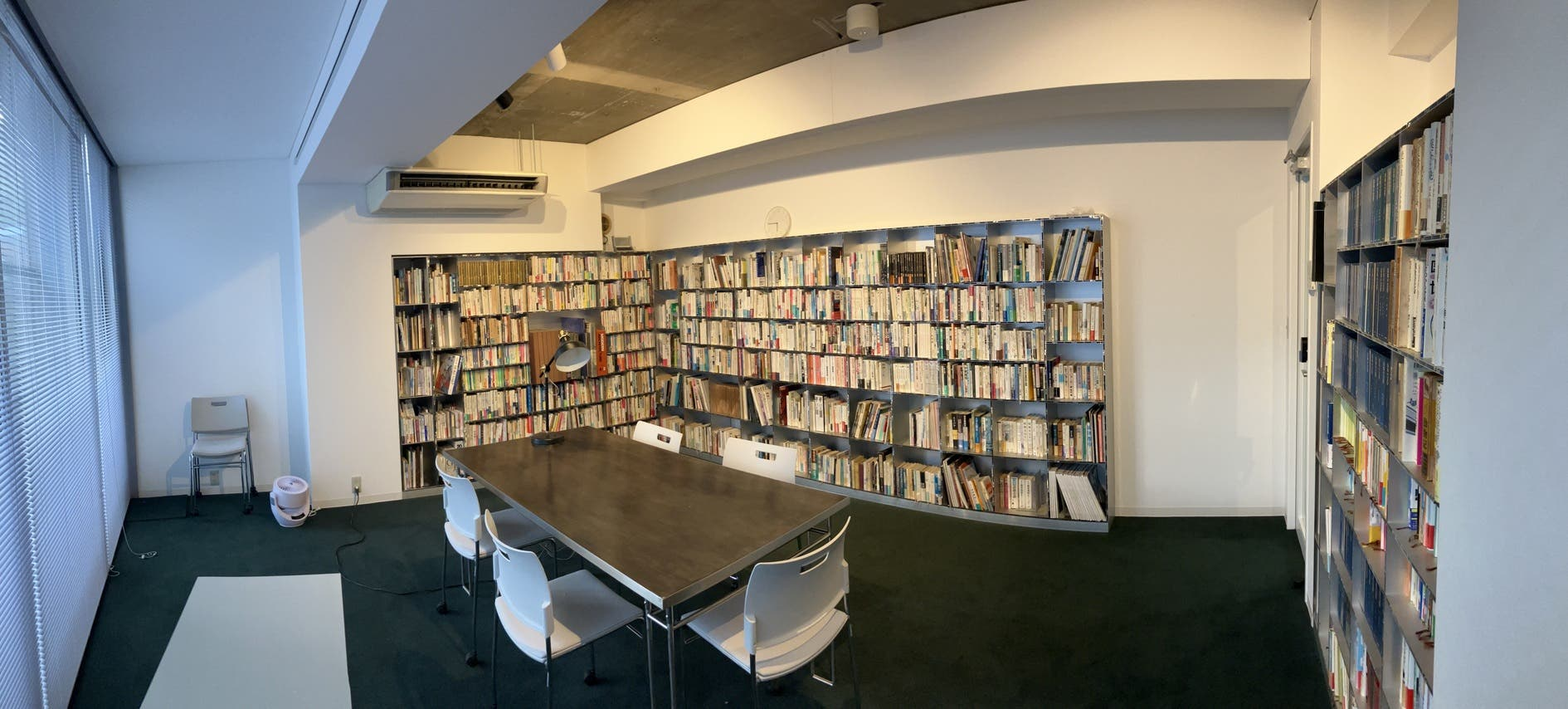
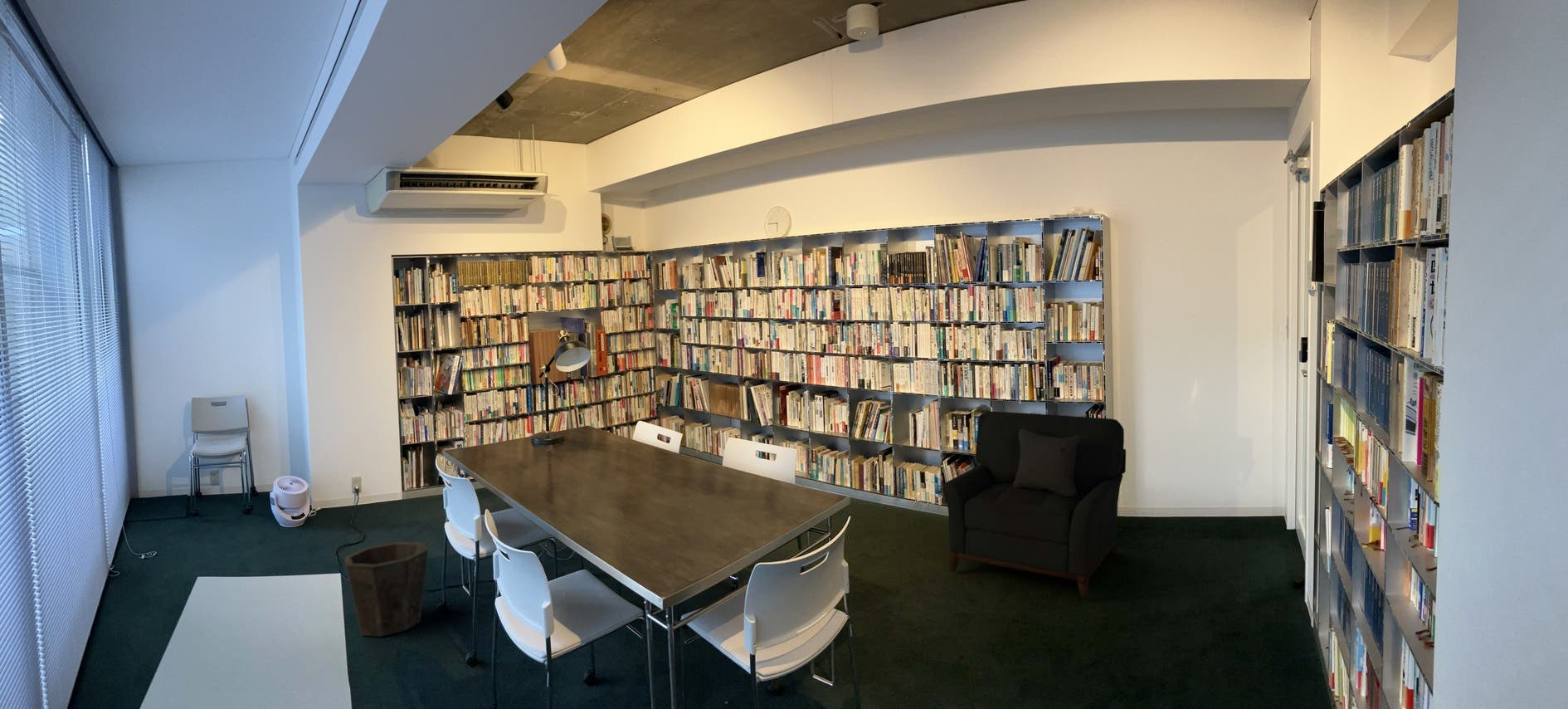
+ armchair [942,410,1127,599]
+ waste bin [343,541,429,638]
